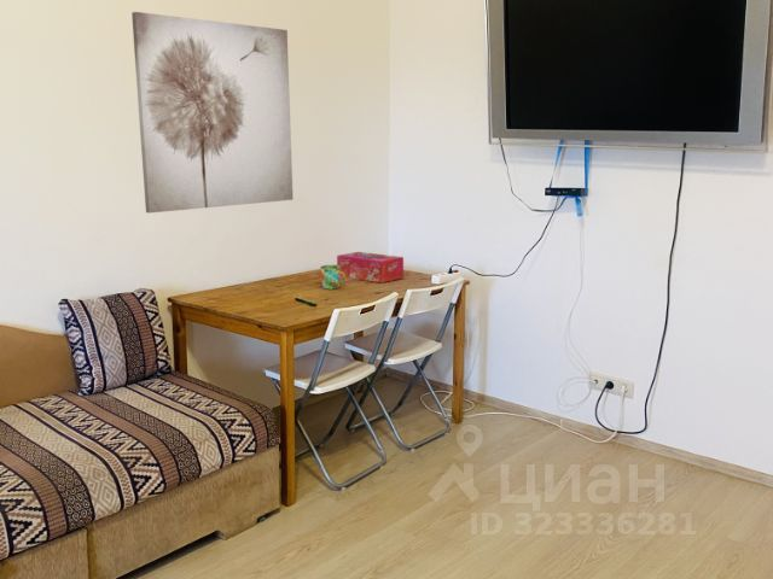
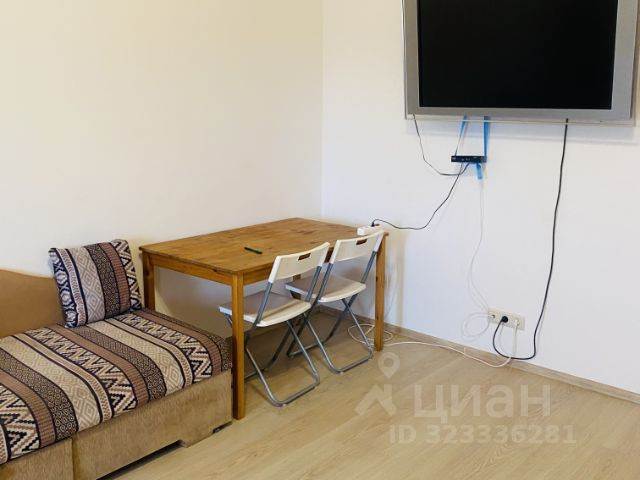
- wall art [130,11,293,214]
- tissue box [336,251,405,283]
- mug [319,264,347,291]
